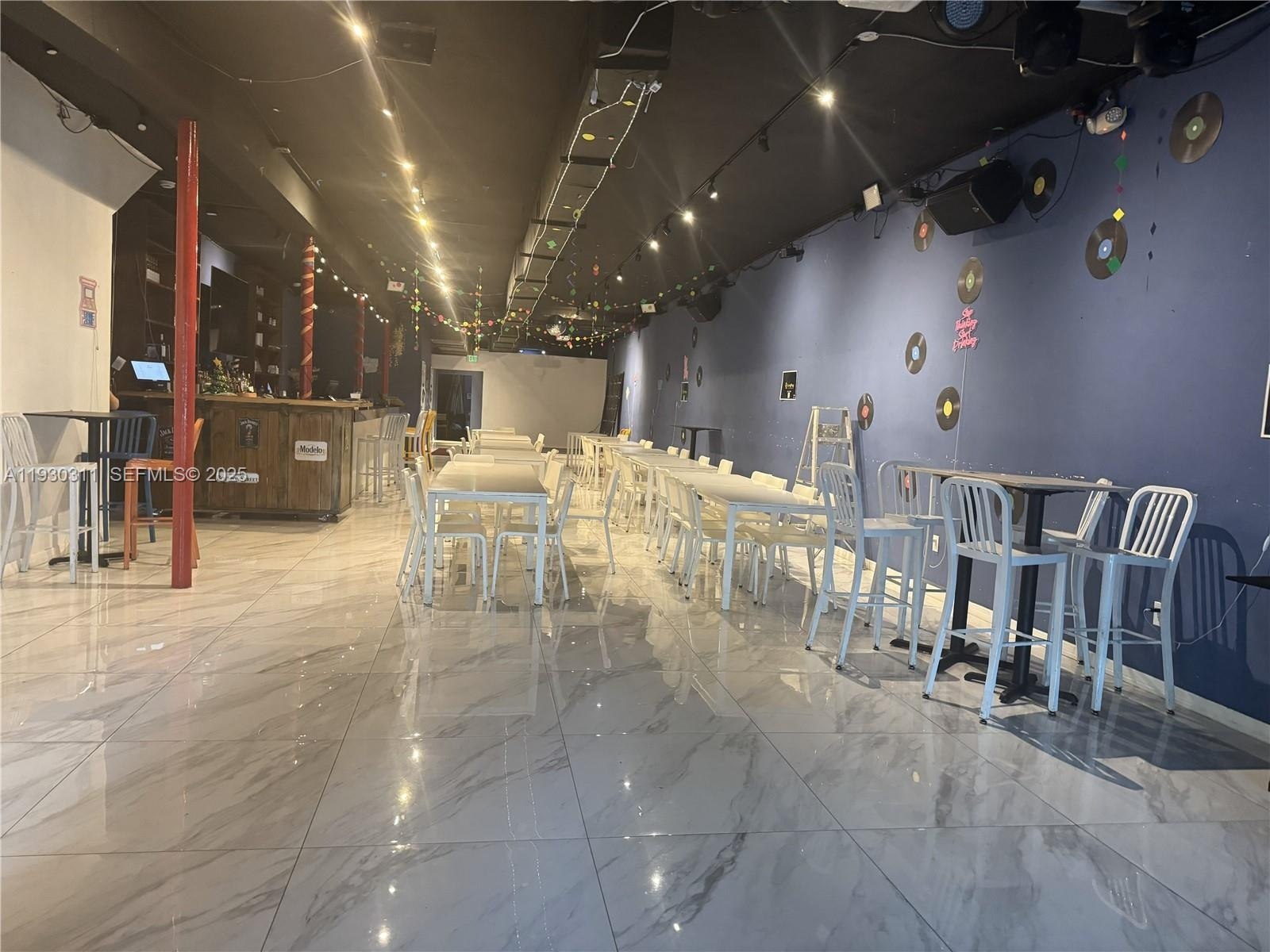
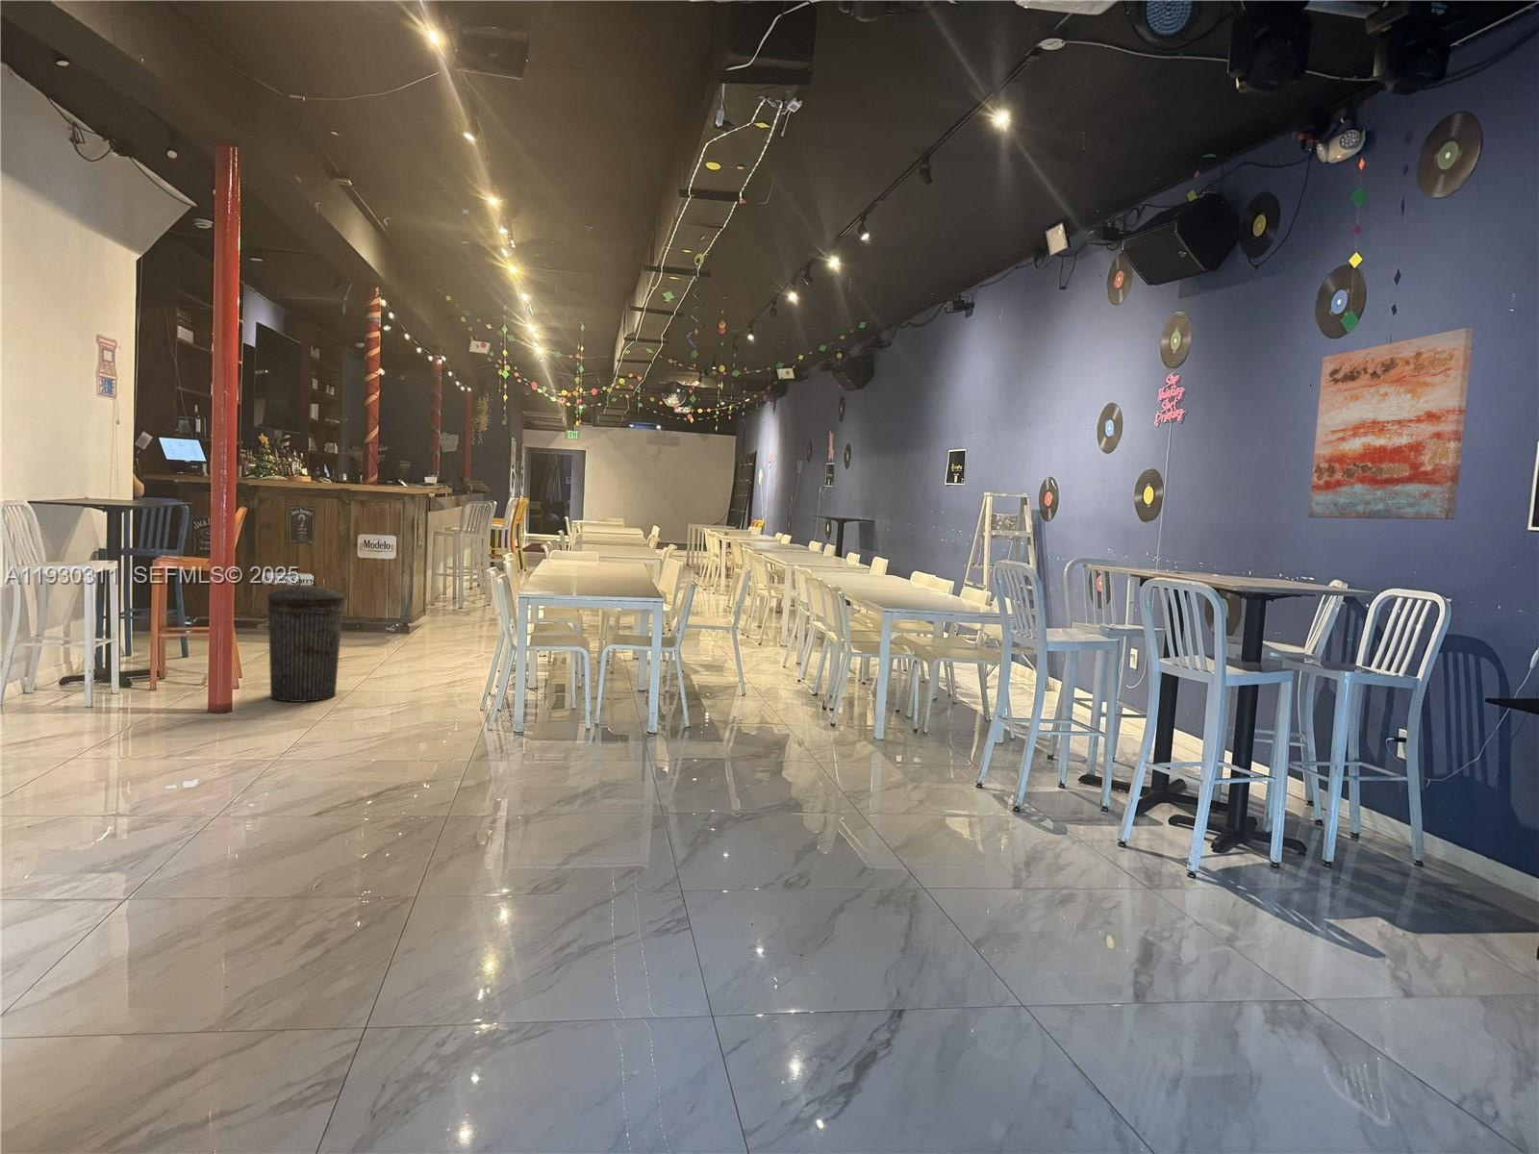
+ wall art [1308,327,1475,520]
+ trash can [267,579,345,703]
